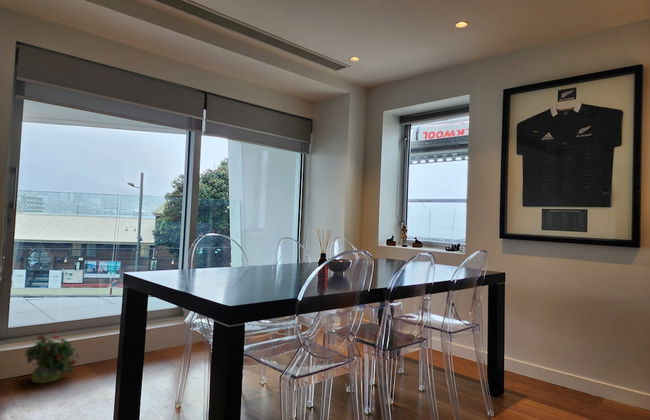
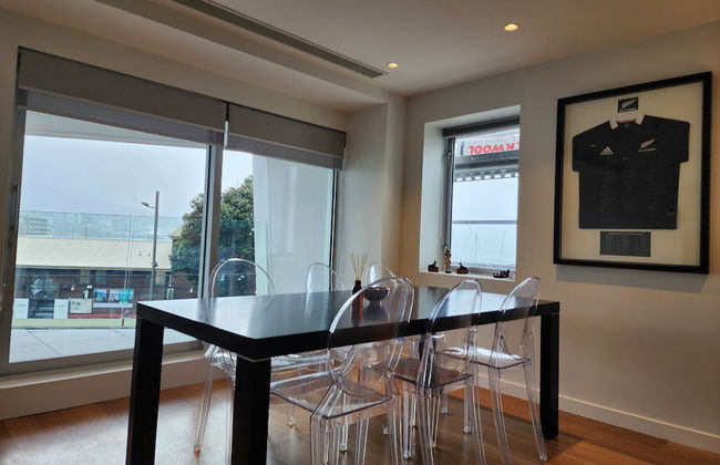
- potted plant [24,327,80,384]
